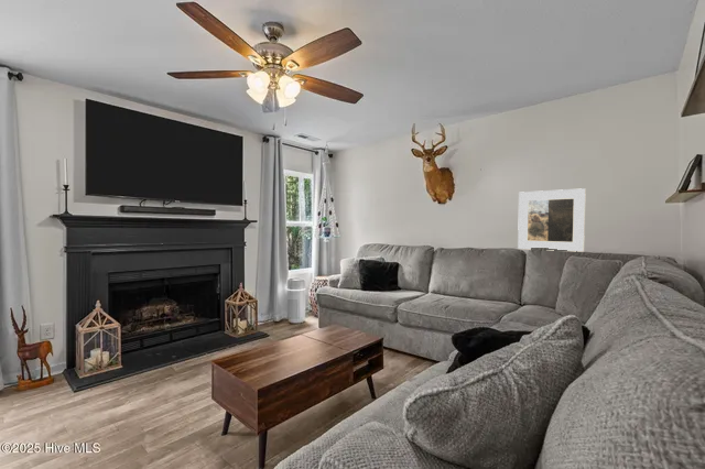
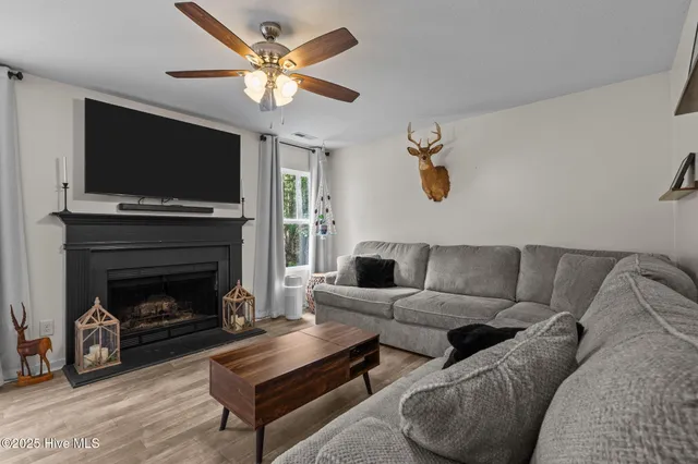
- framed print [517,187,587,253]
